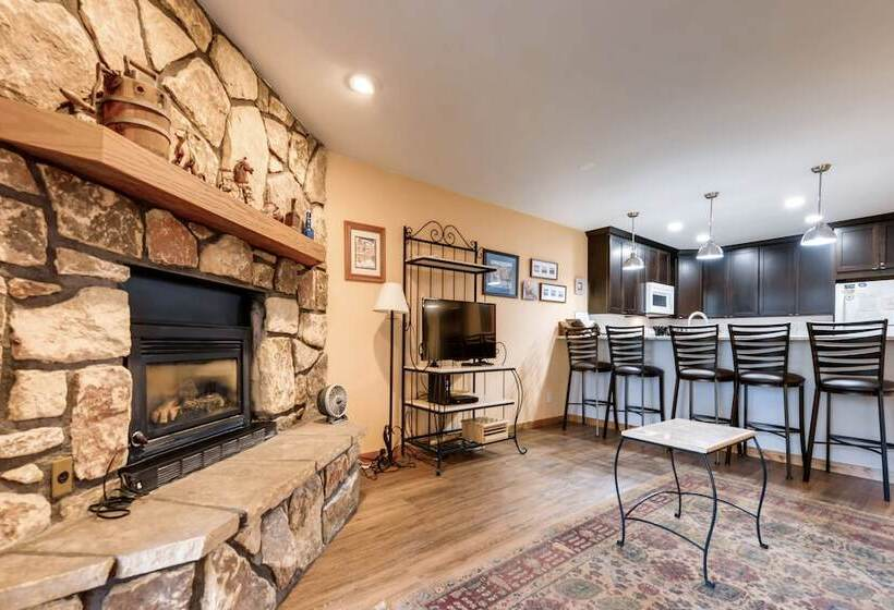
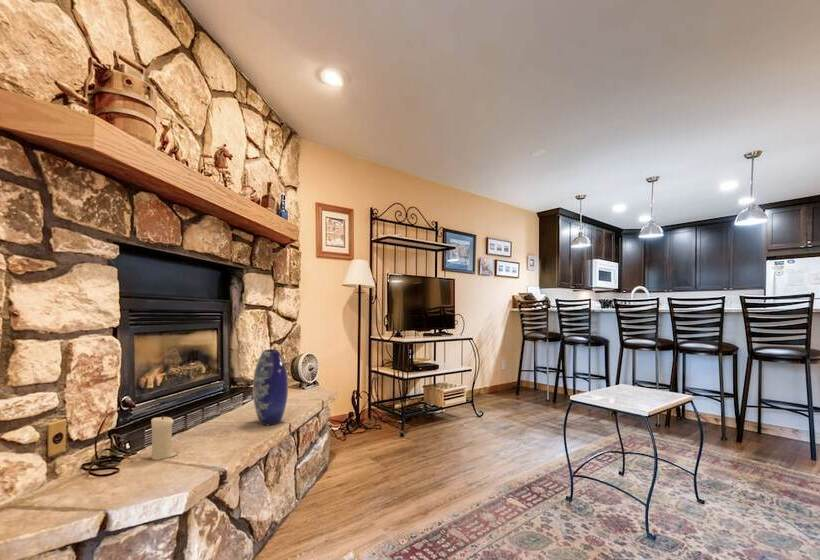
+ candle [150,415,178,461]
+ vase [252,348,289,426]
